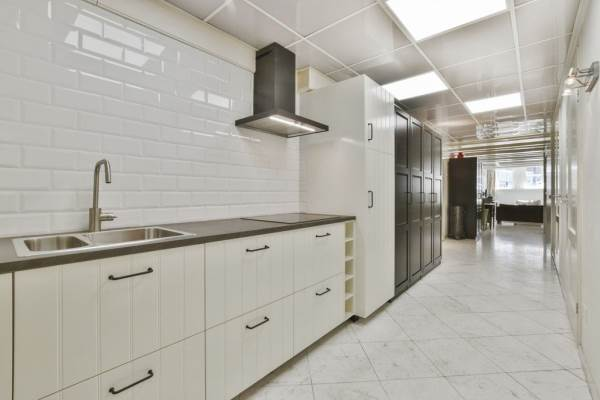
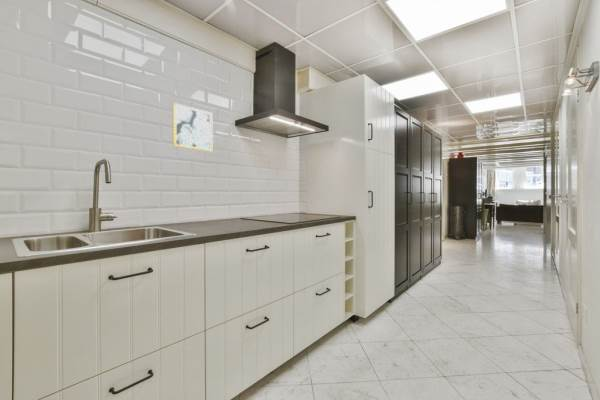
+ wall art [172,102,213,152]
